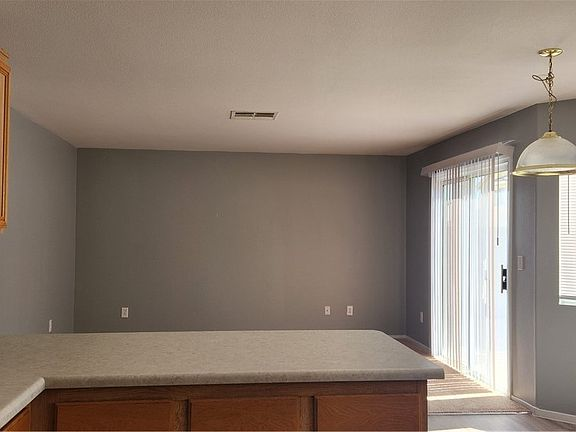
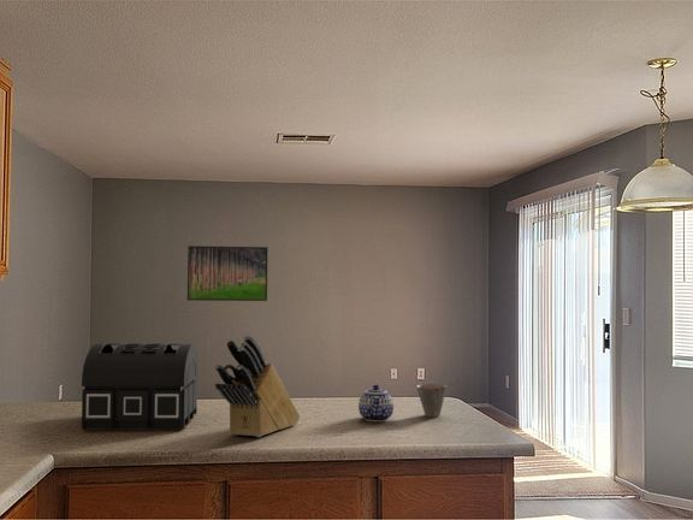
+ treasure chest [81,342,199,431]
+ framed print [186,244,268,302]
+ teapot [357,384,395,422]
+ cup [415,383,448,418]
+ knife block [214,335,301,438]
